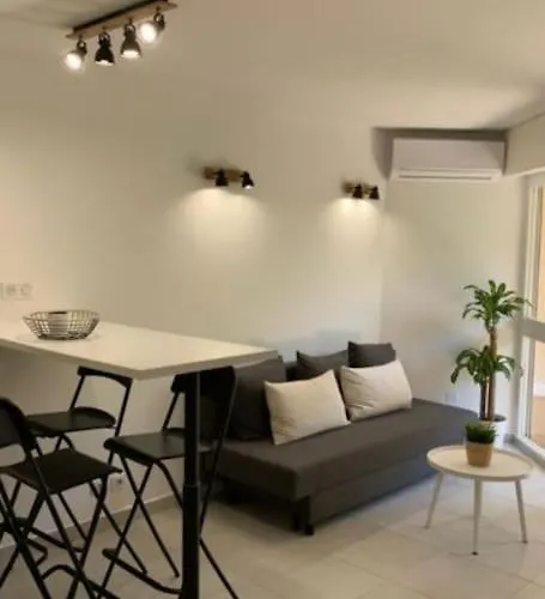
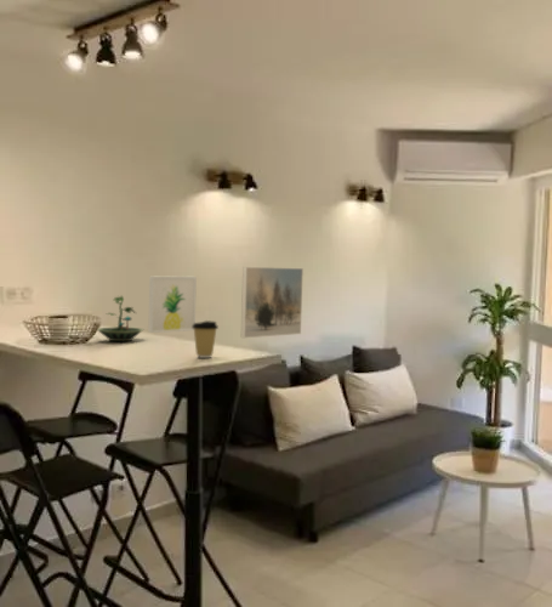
+ coffee cup [192,319,220,359]
+ terrarium [96,294,144,342]
+ wall art [147,276,198,334]
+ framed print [240,266,305,339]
